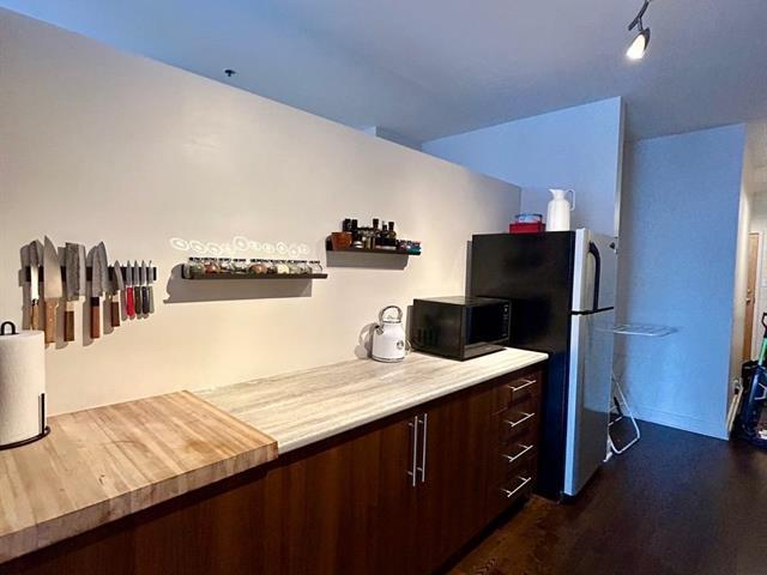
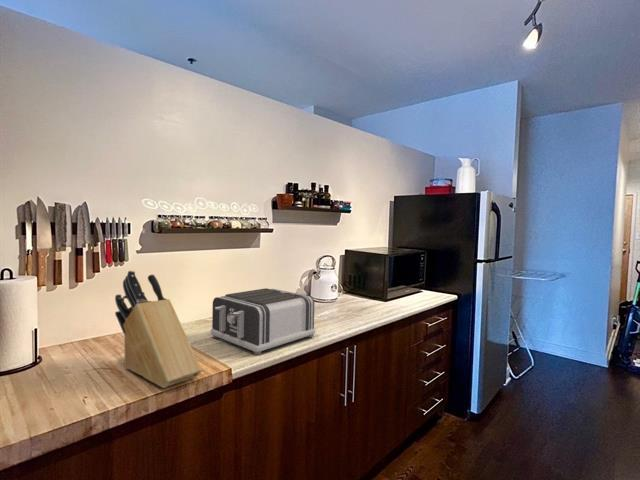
+ toaster [210,287,316,356]
+ knife block [114,270,203,389]
